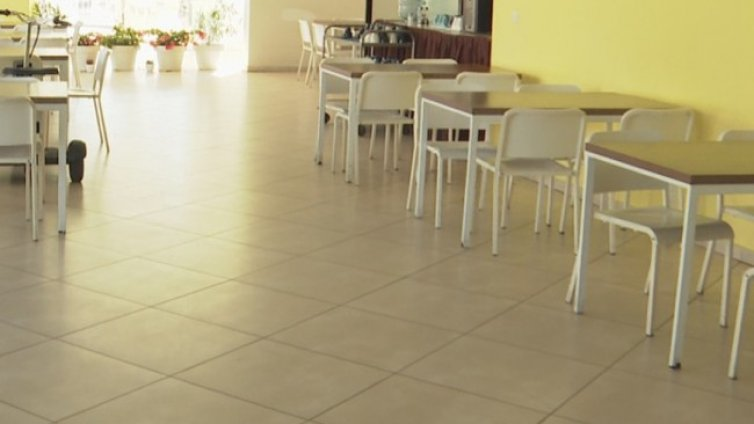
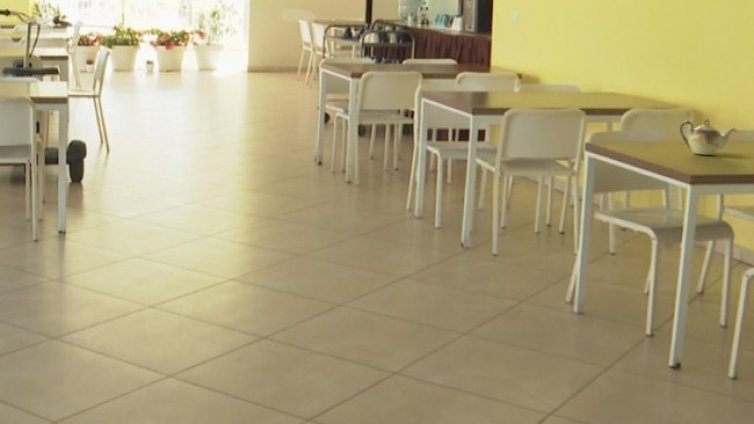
+ teapot [679,118,739,156]
